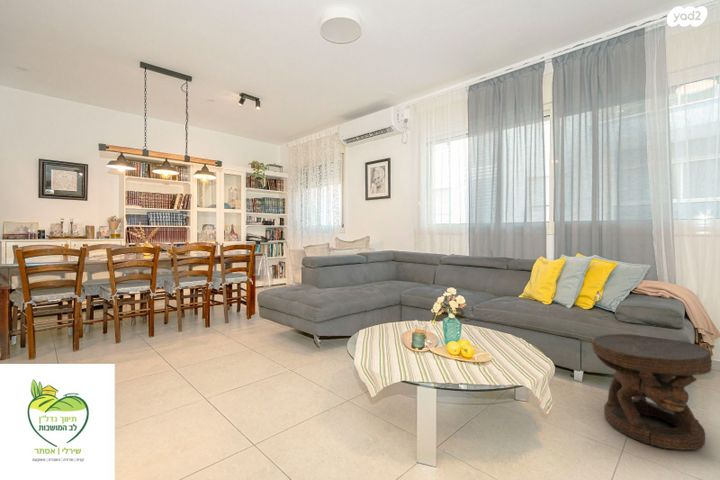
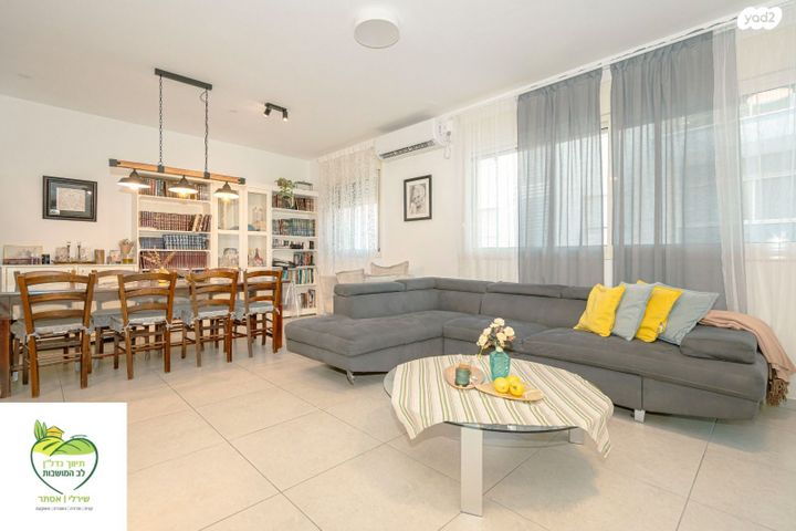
- side table [591,333,713,451]
